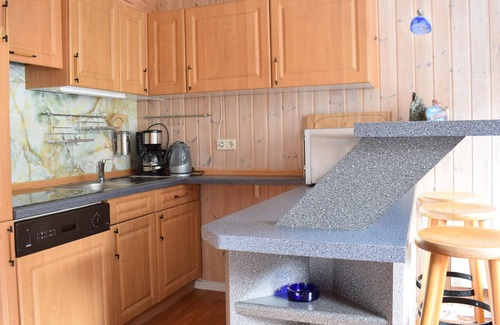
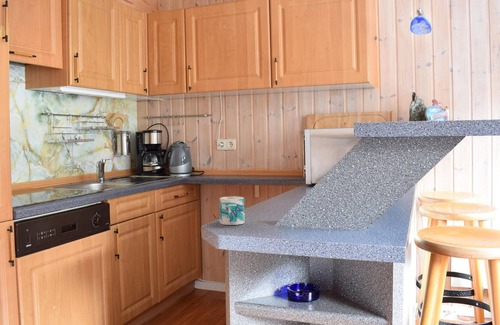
+ mug [218,196,246,226]
